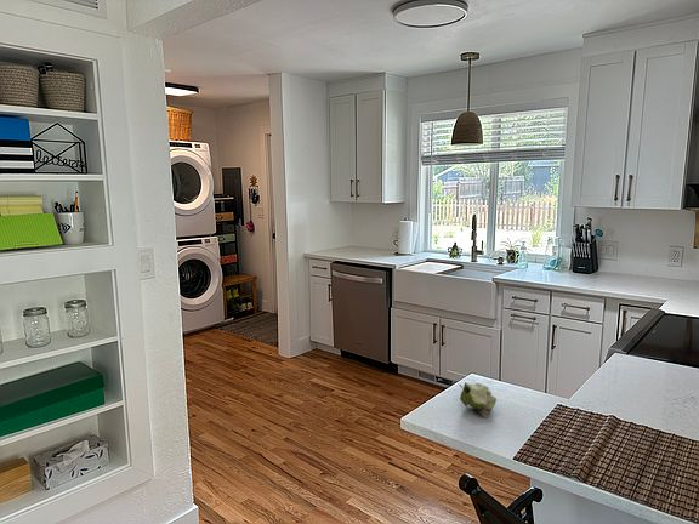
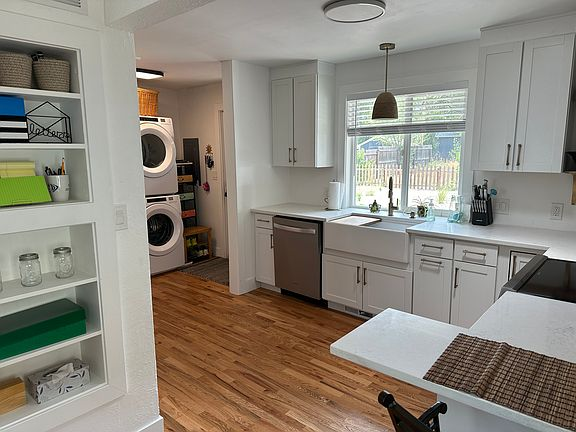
- fruit [458,381,498,418]
